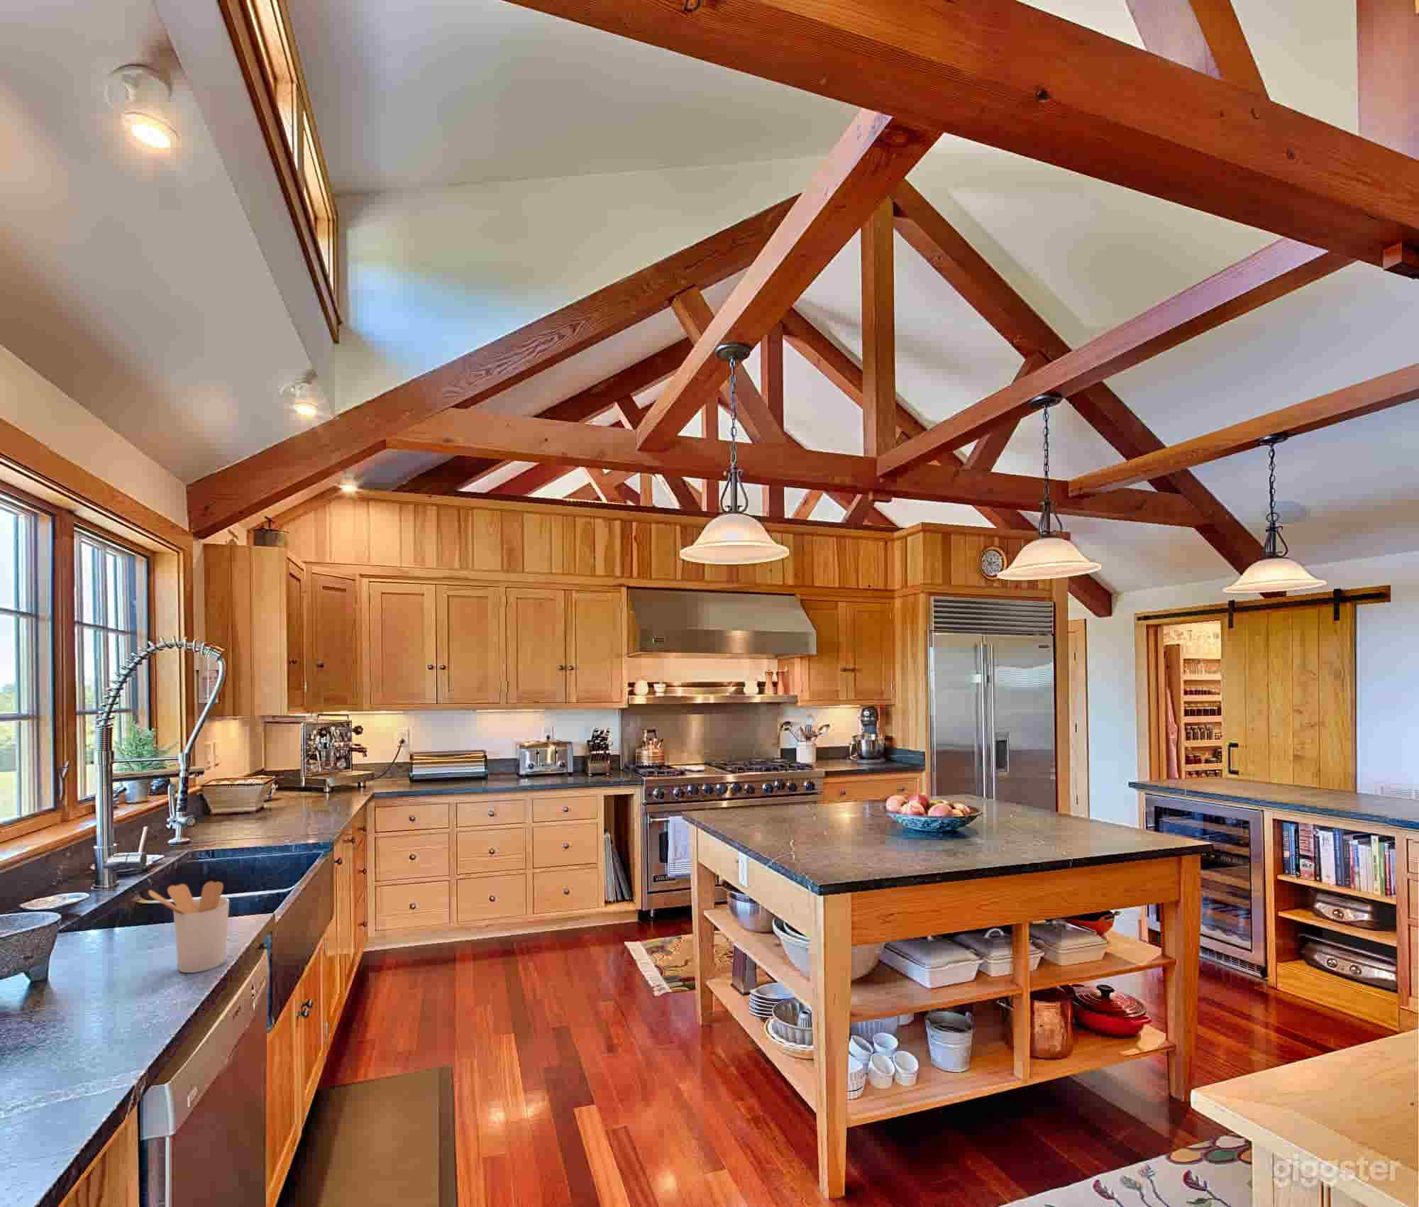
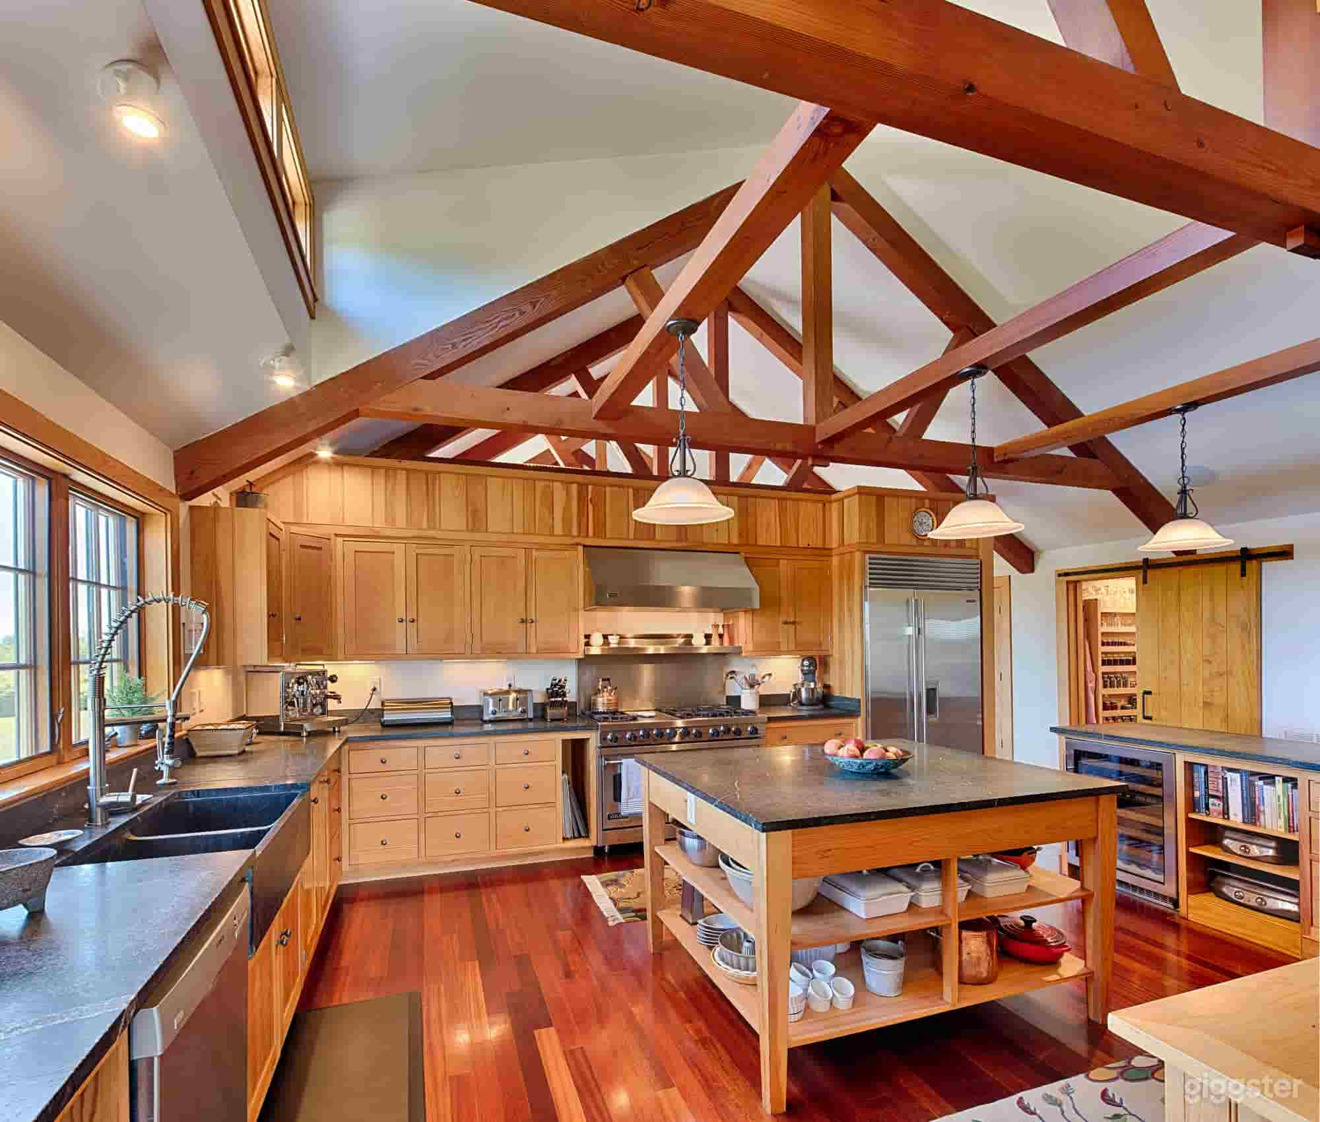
- utensil holder [147,880,230,974]
